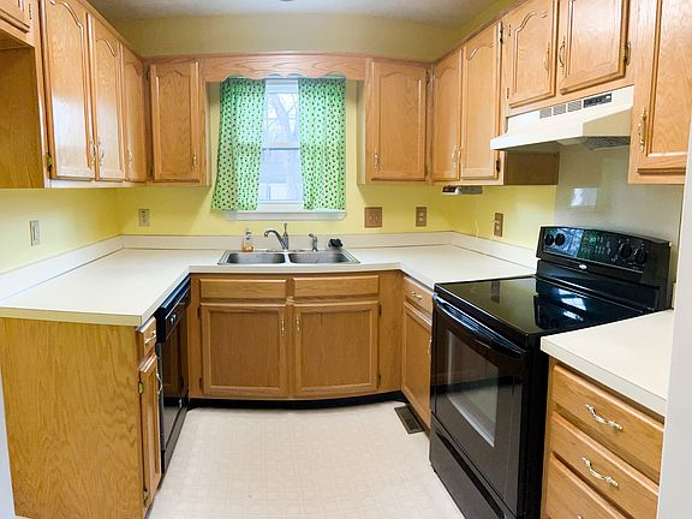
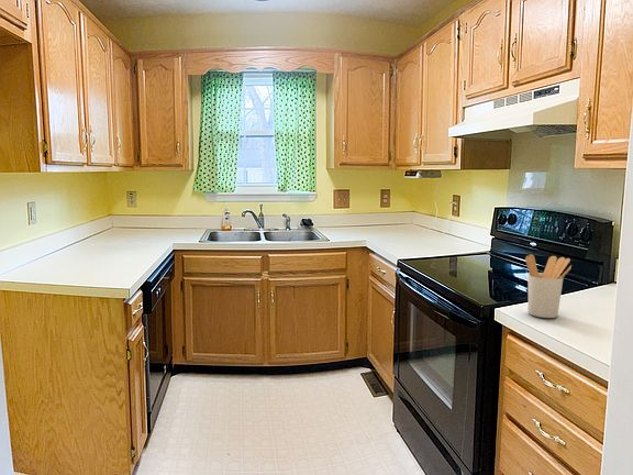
+ utensil holder [524,253,573,319]
